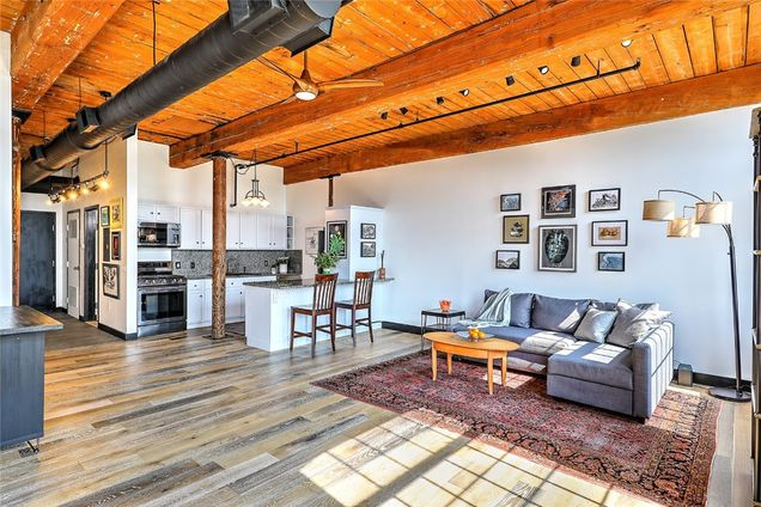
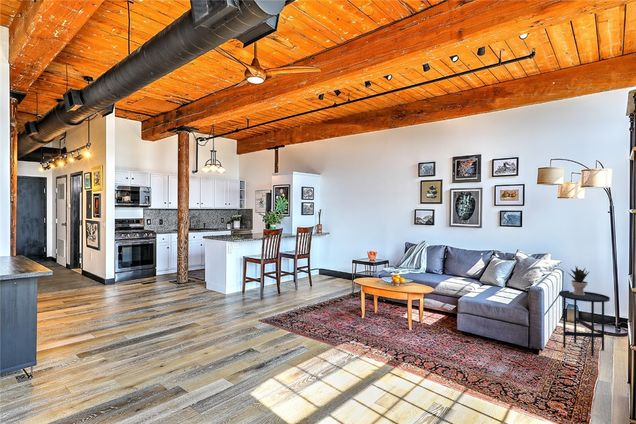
+ potted plant [565,265,591,295]
+ side table [558,290,611,357]
